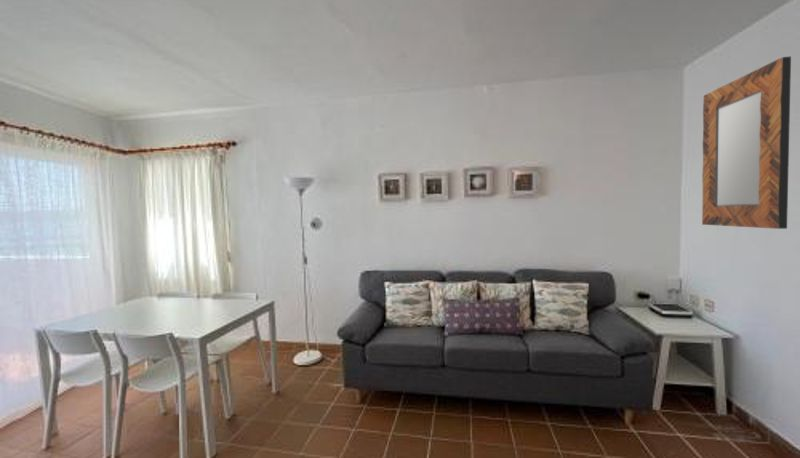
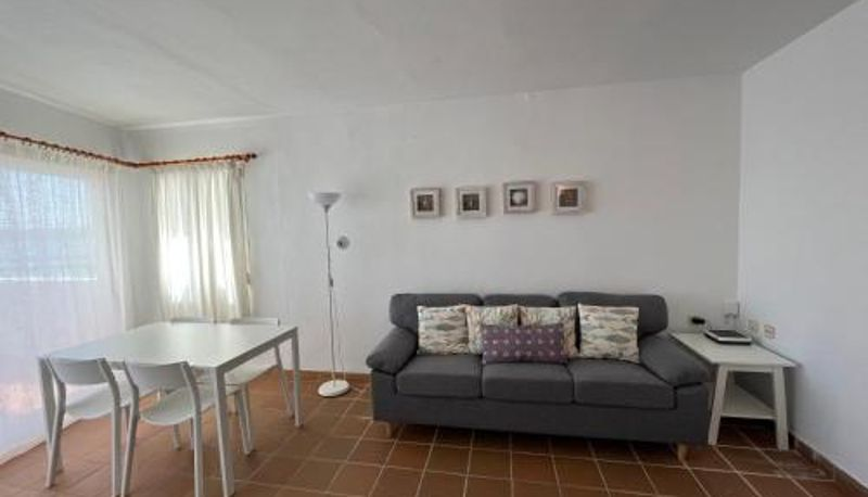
- home mirror [701,55,792,230]
